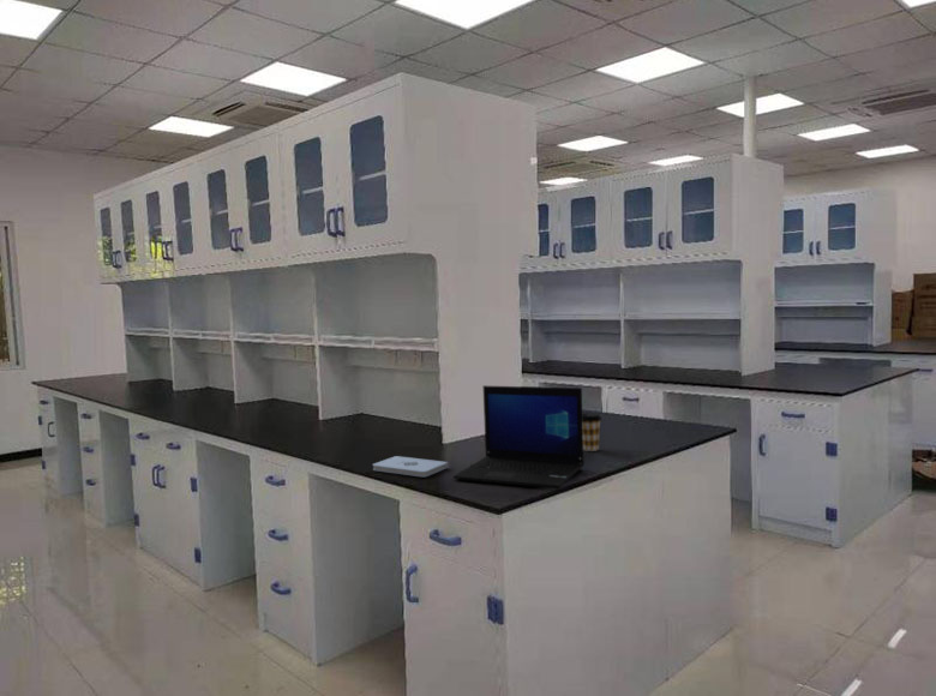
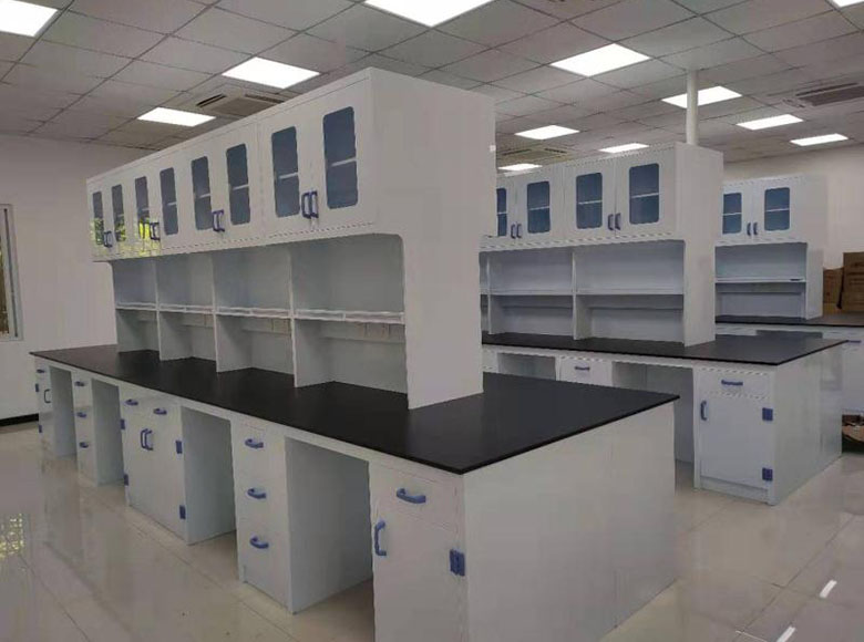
- laptop [452,384,586,490]
- notepad [372,455,450,478]
- coffee cup [582,412,602,452]
